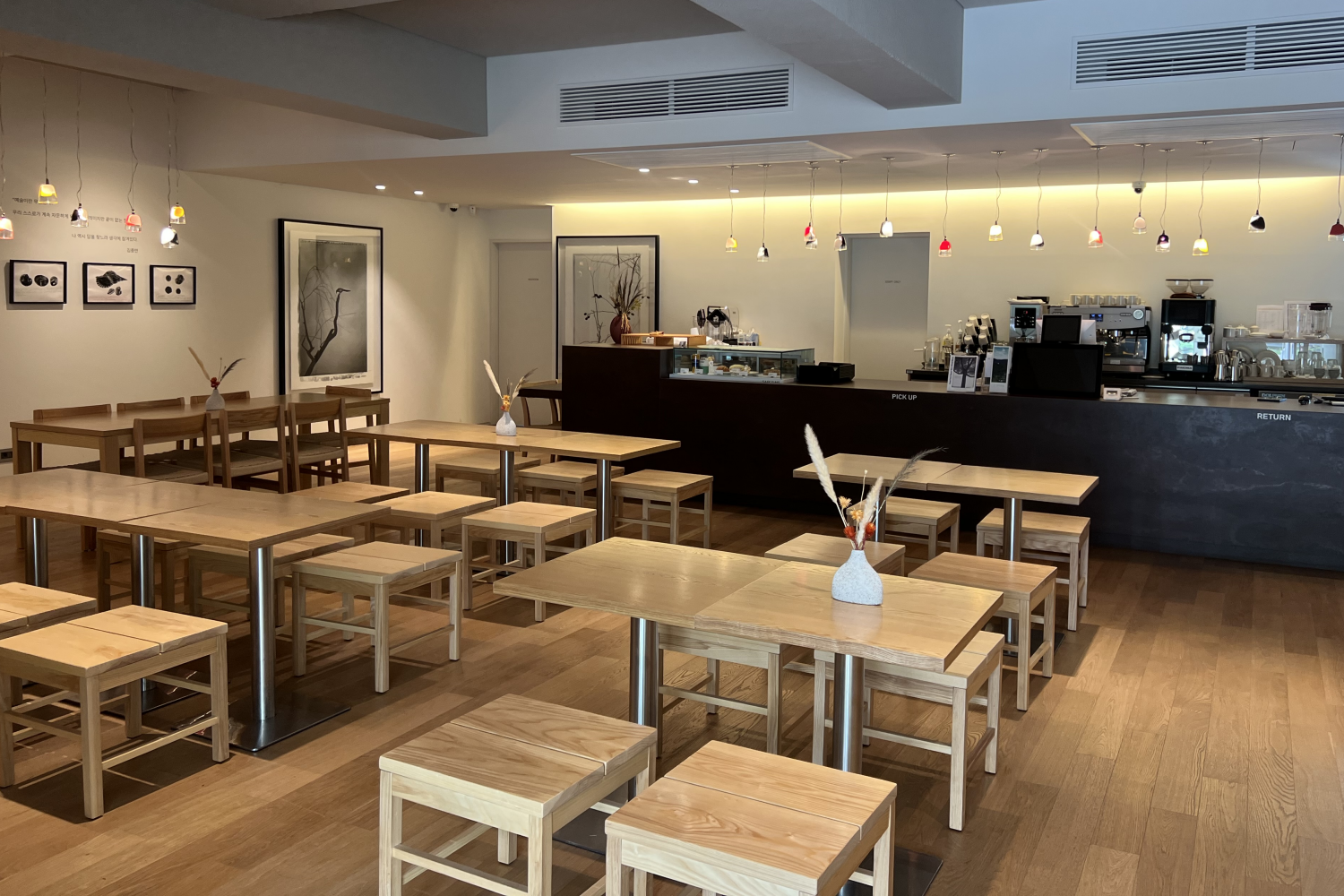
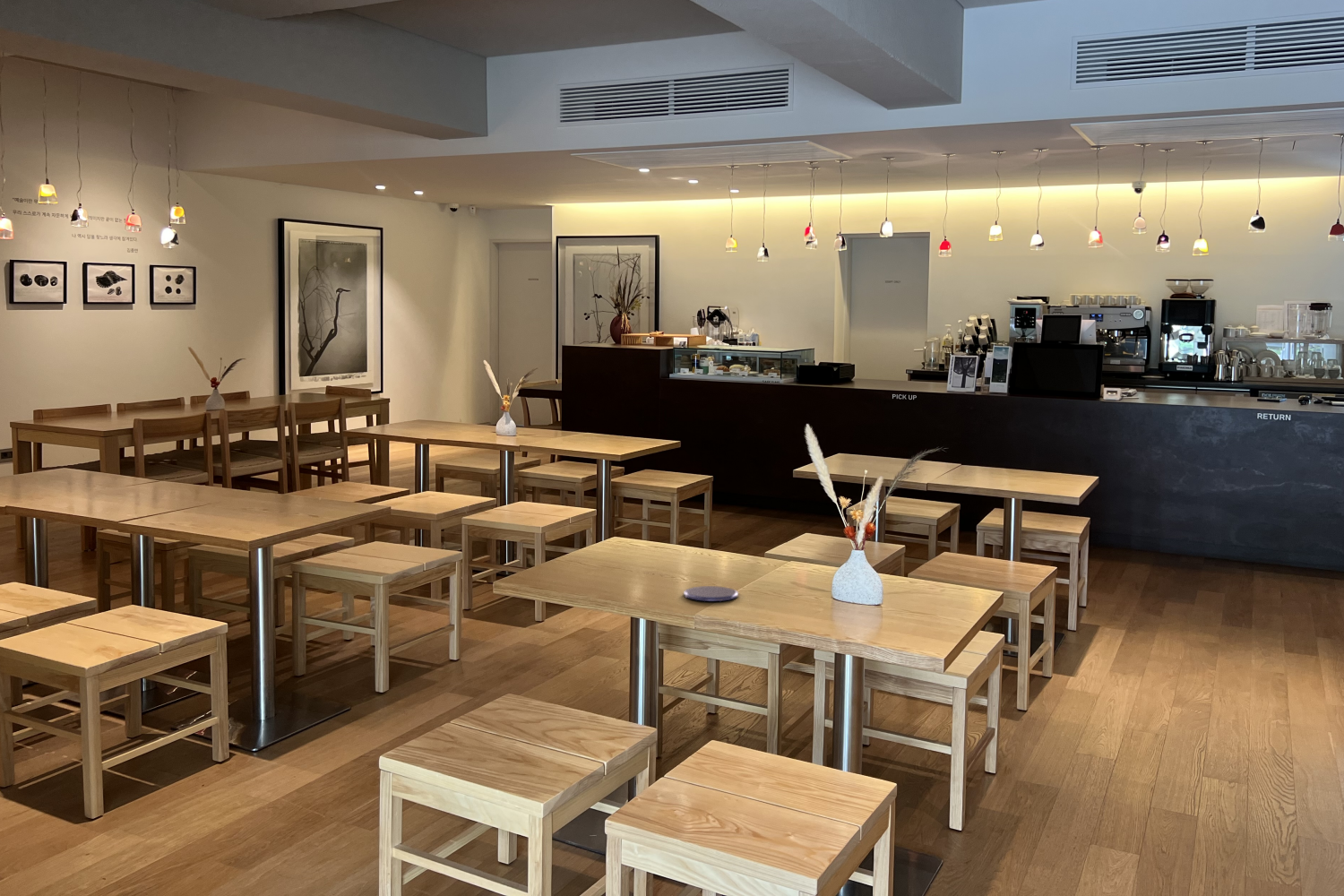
+ saucer [683,585,739,602]
